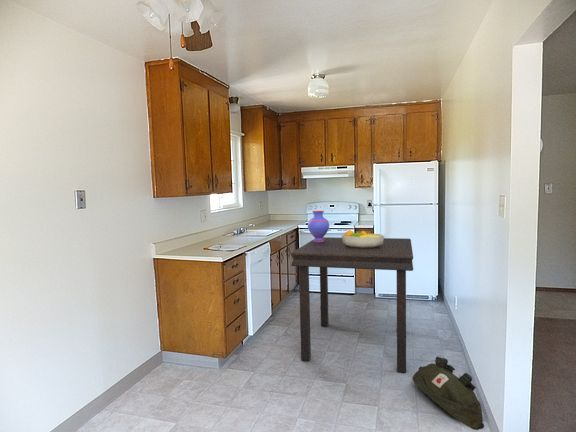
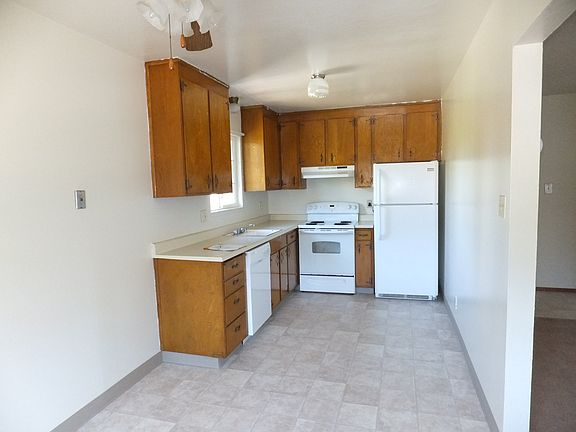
- fruit bowl [341,229,385,248]
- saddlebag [411,355,485,431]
- vase [307,210,330,242]
- dining table [290,236,414,374]
